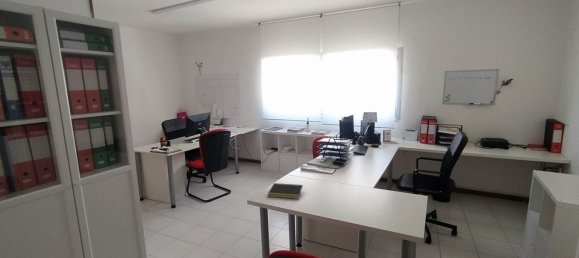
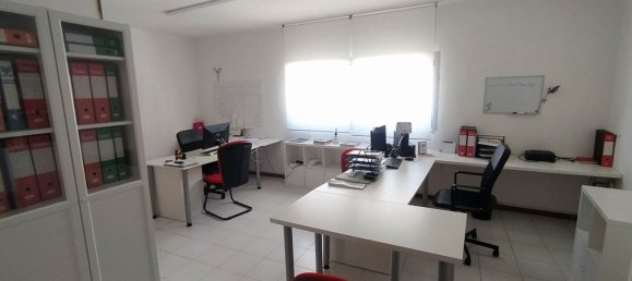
- notepad [266,182,304,200]
